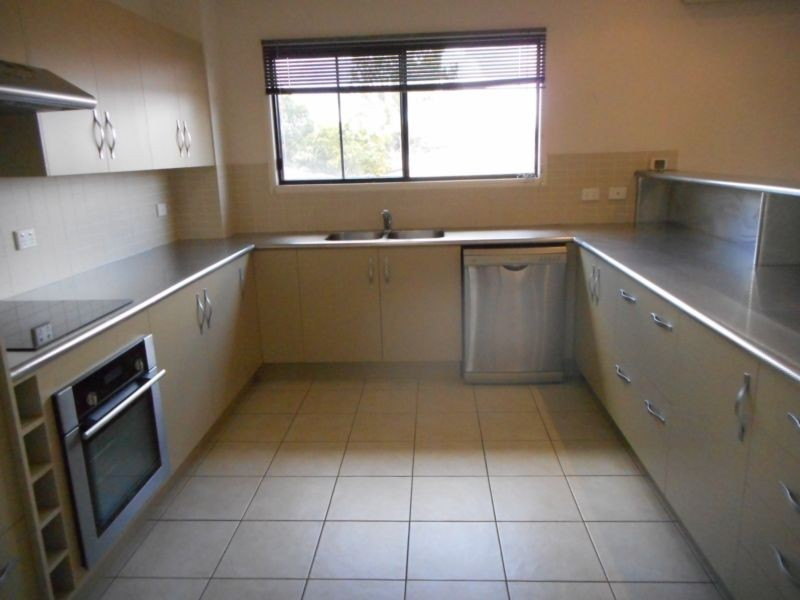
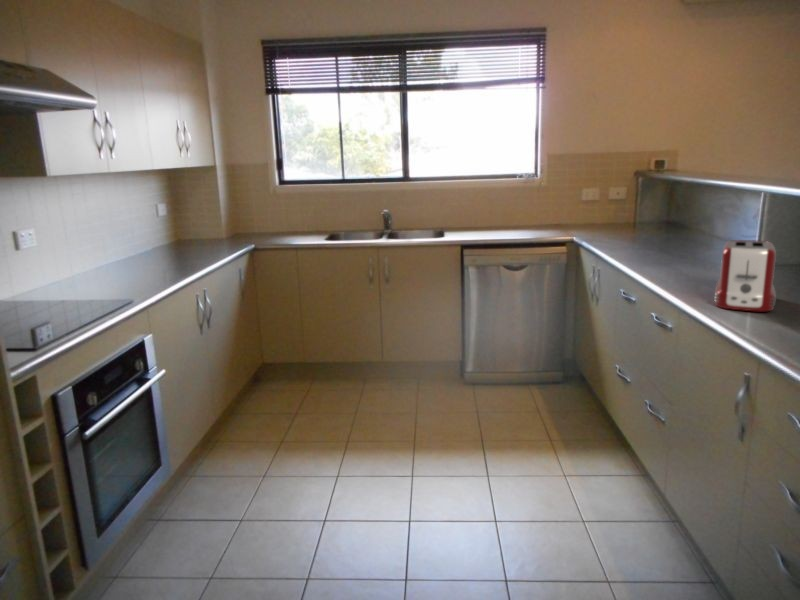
+ toaster [713,239,777,312]
